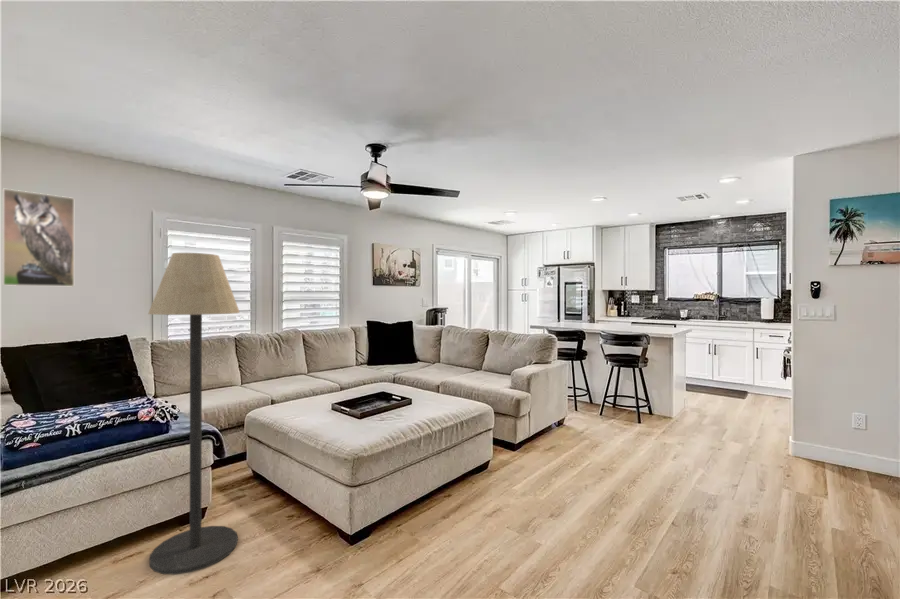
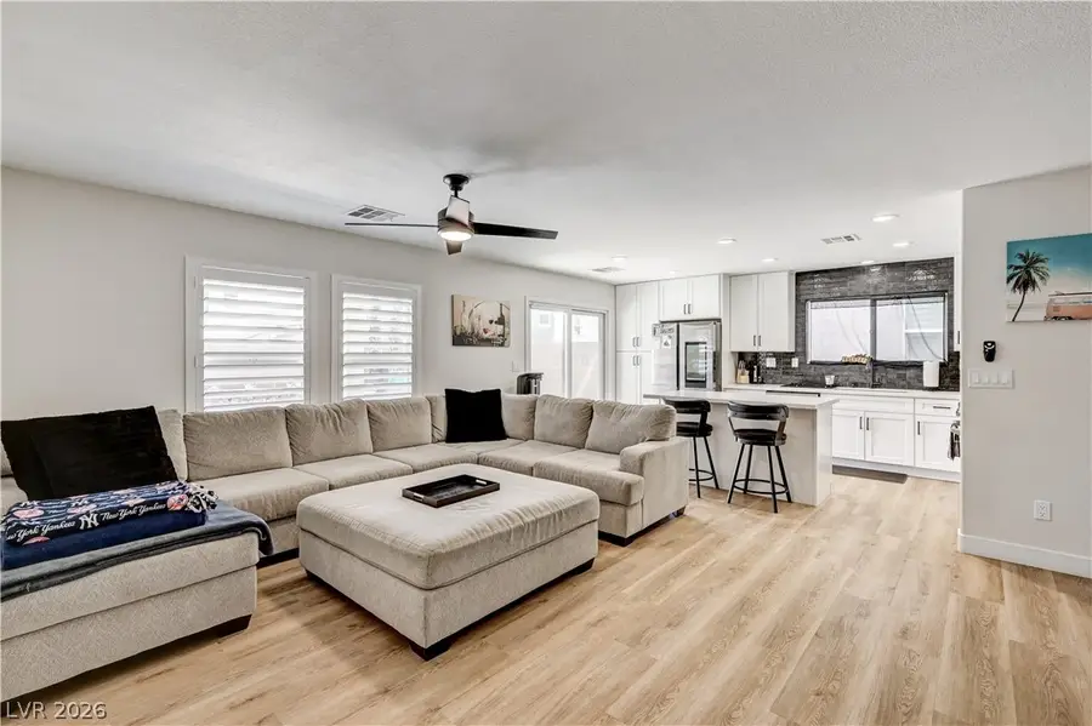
- floor lamp [147,252,241,576]
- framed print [2,188,75,288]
